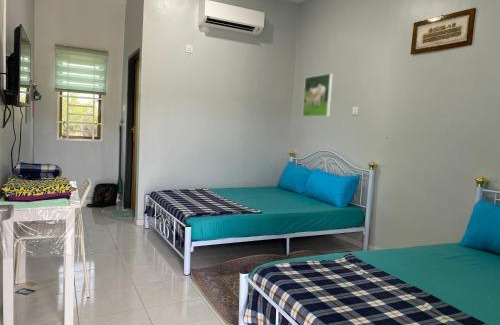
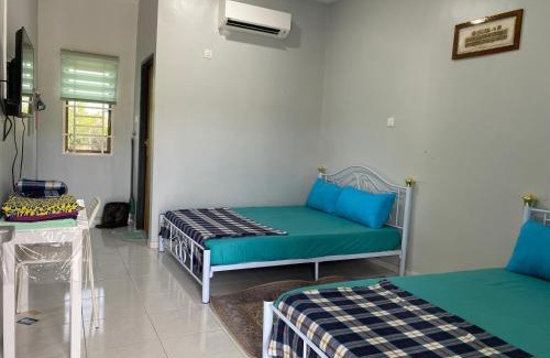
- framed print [301,72,334,118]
